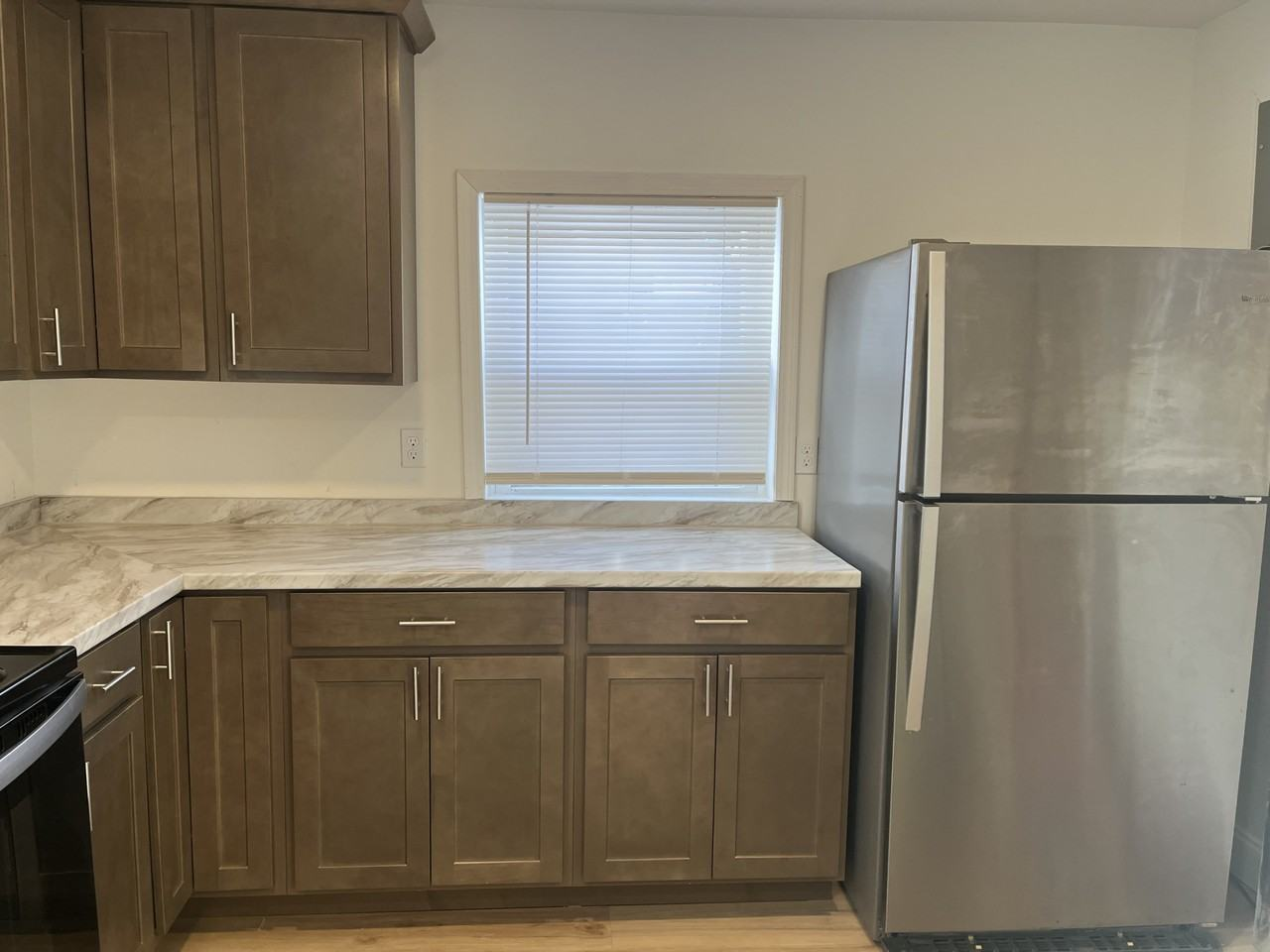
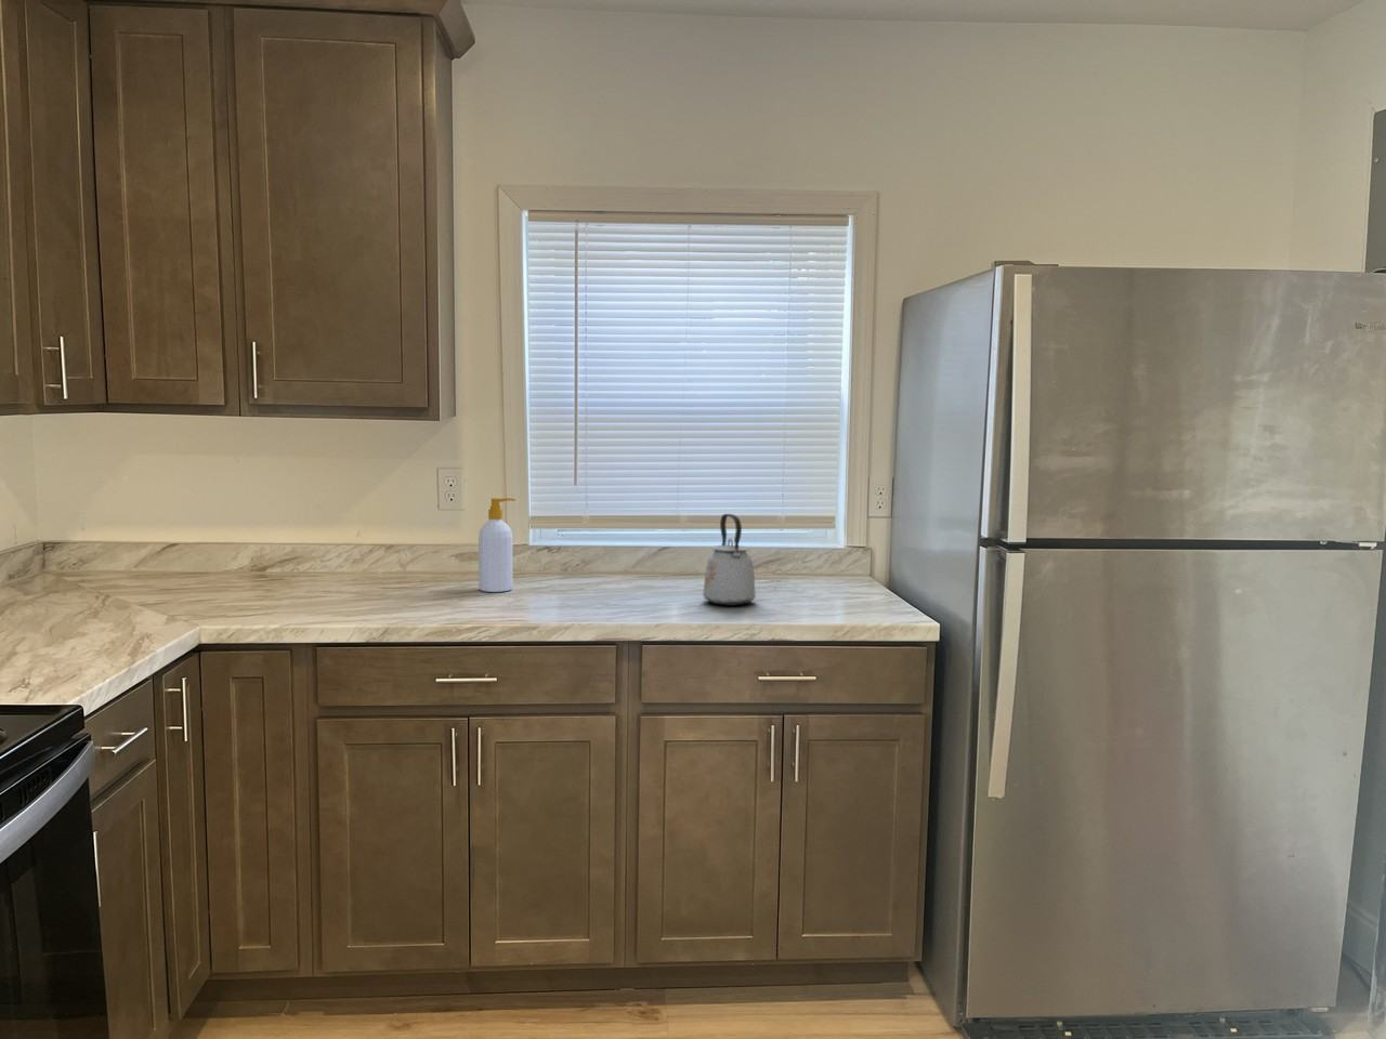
+ soap bottle [478,497,516,593]
+ kettle [702,513,757,607]
